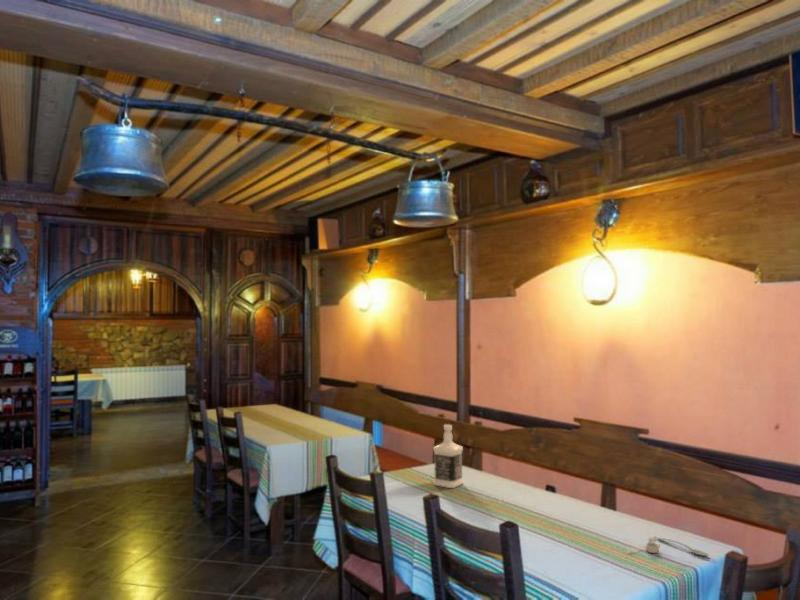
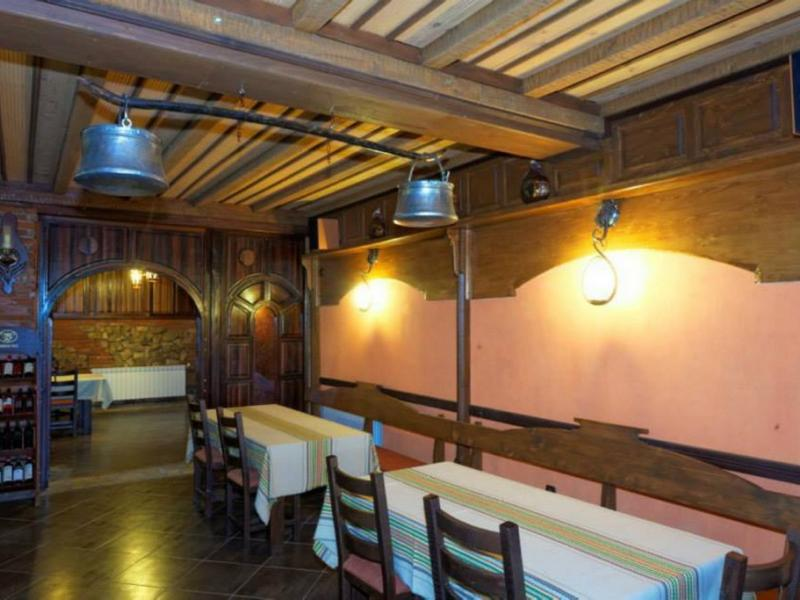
- cup [626,535,661,554]
- spoon [657,537,710,557]
- bottle [433,423,464,489]
